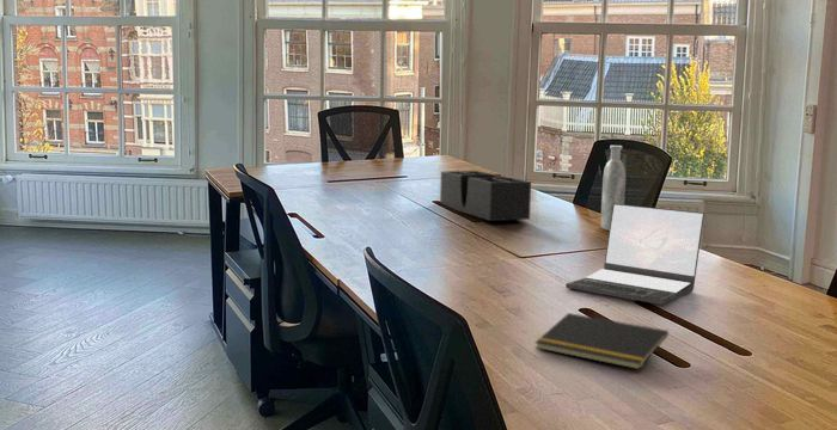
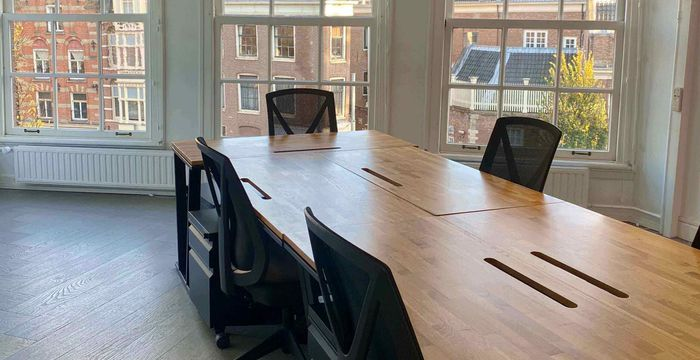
- desk organizer [439,170,532,222]
- bottle [600,145,627,232]
- laptop [564,203,705,306]
- notepad [533,312,670,370]
